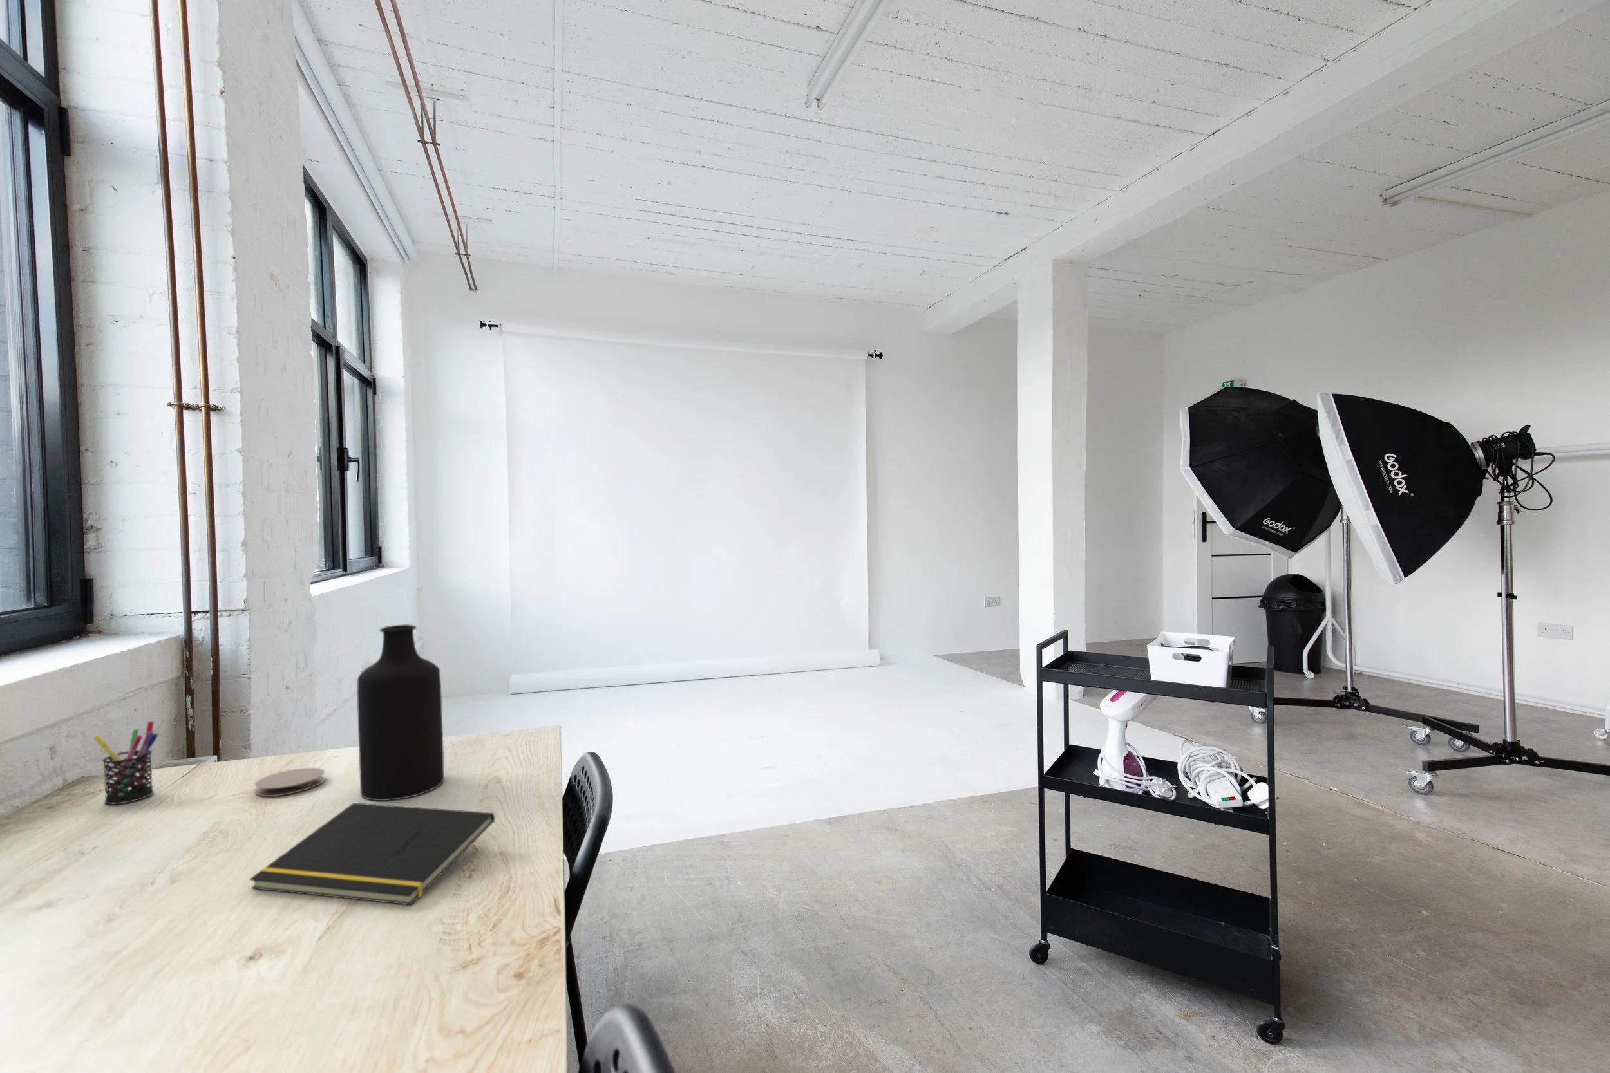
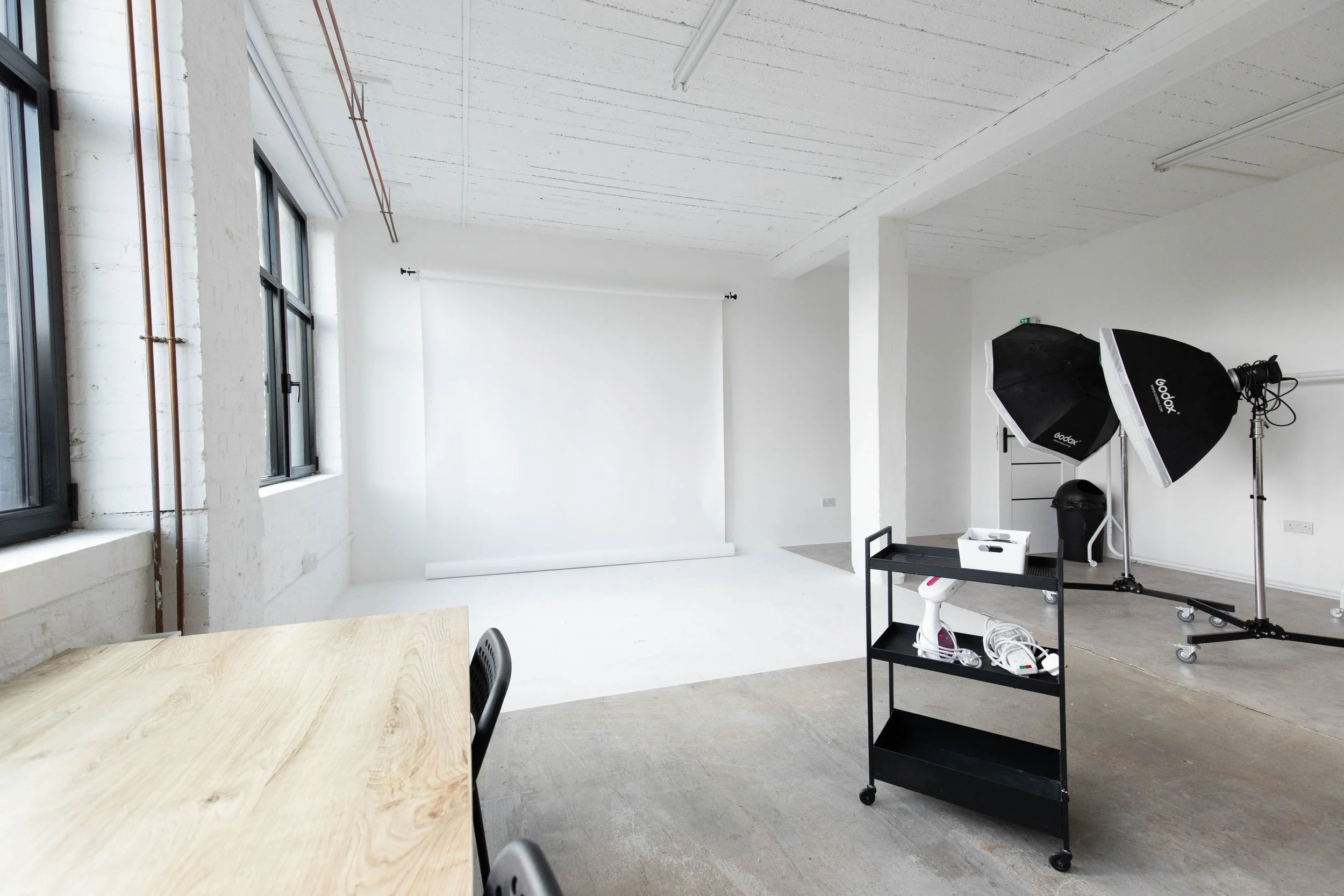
- bottle [357,624,444,801]
- coaster [254,768,325,796]
- pen holder [92,720,158,805]
- notepad [249,802,495,905]
